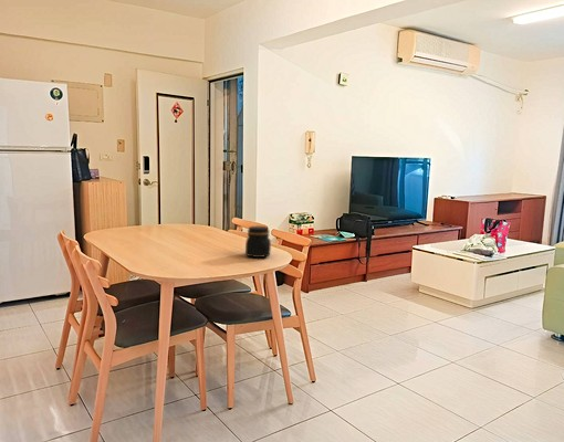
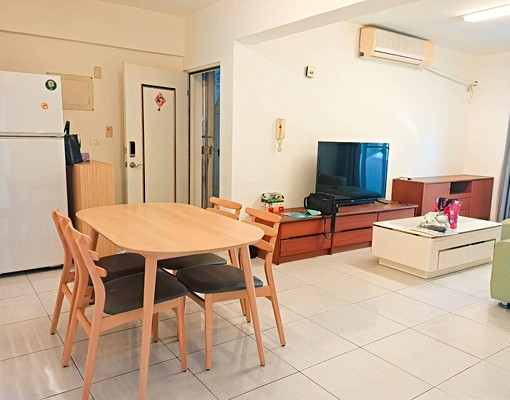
- jar [244,225,272,259]
